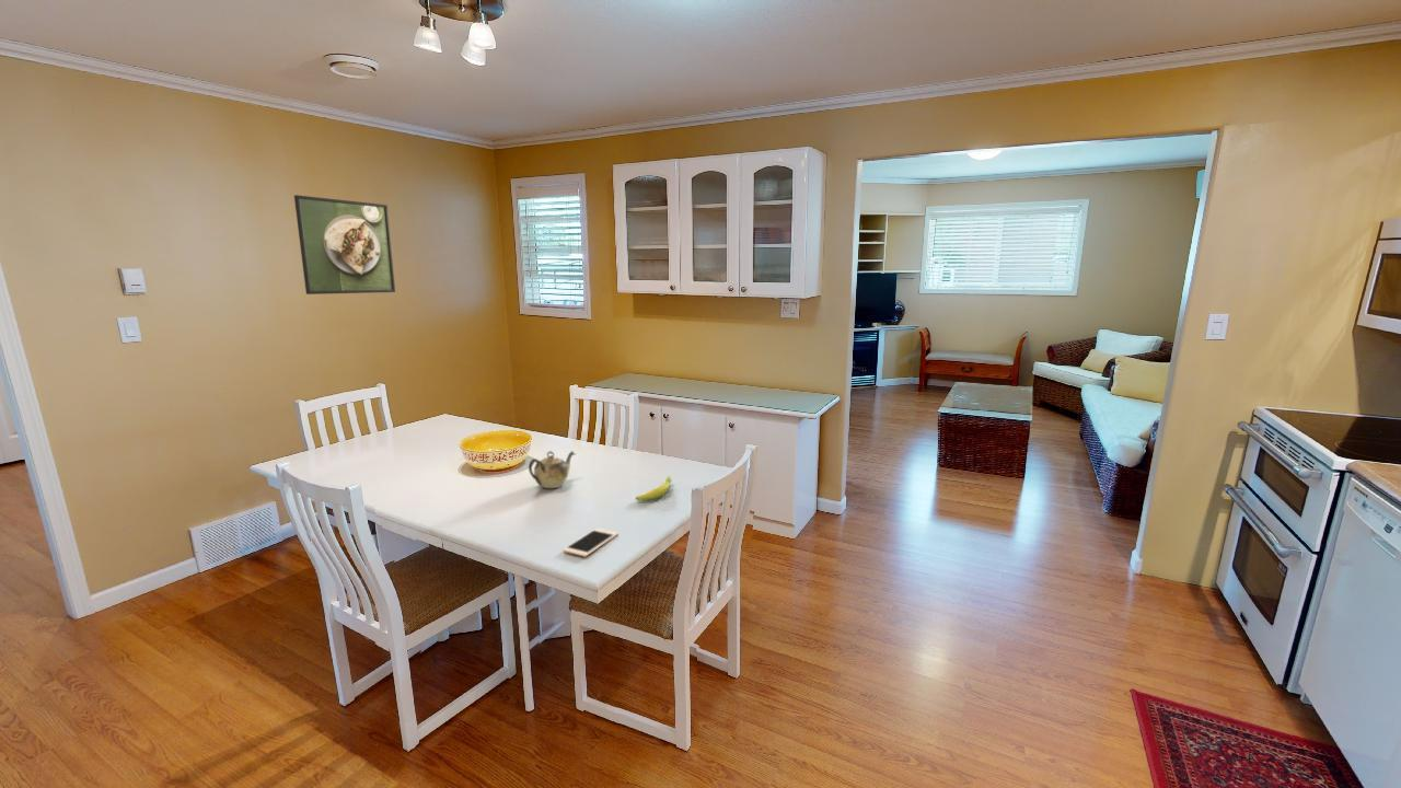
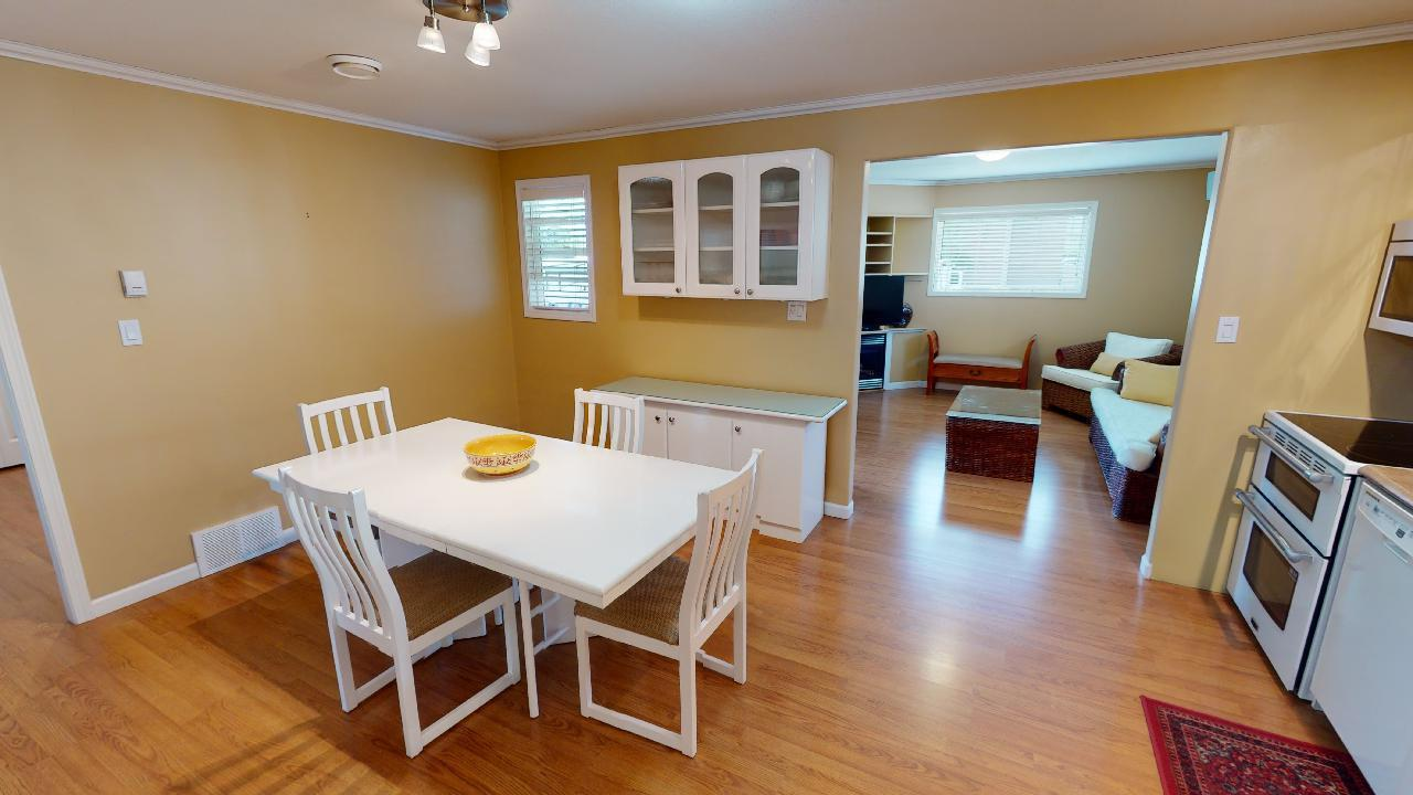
- teapot [528,450,577,489]
- cell phone [561,526,620,557]
- banana [635,475,672,501]
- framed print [293,194,396,296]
